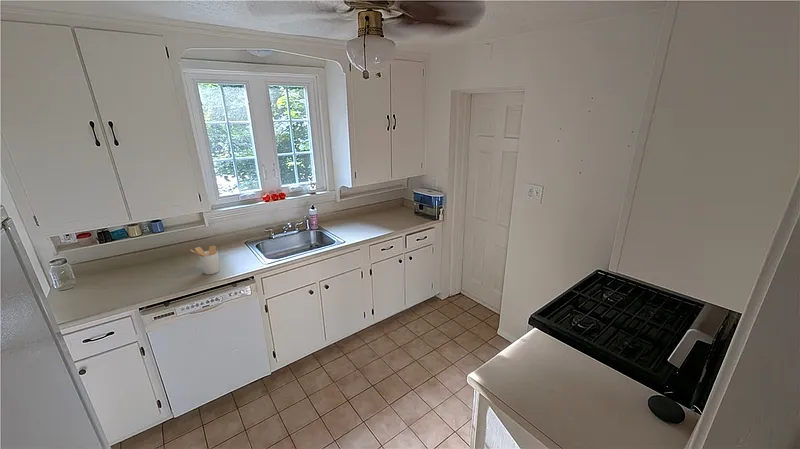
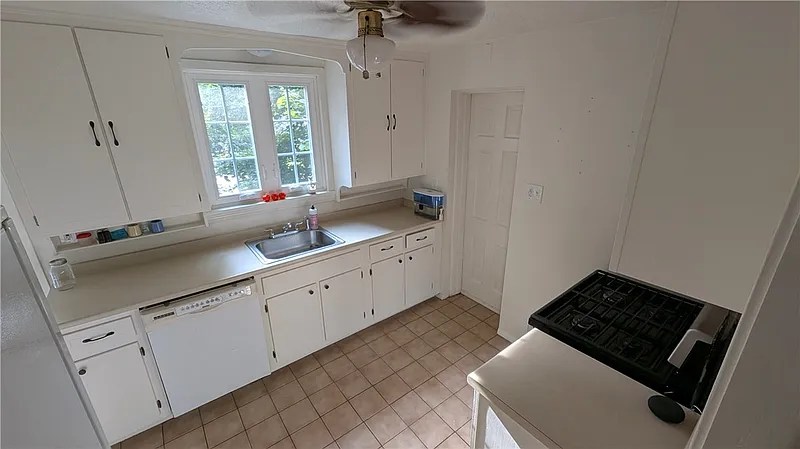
- utensil holder [190,245,221,275]
